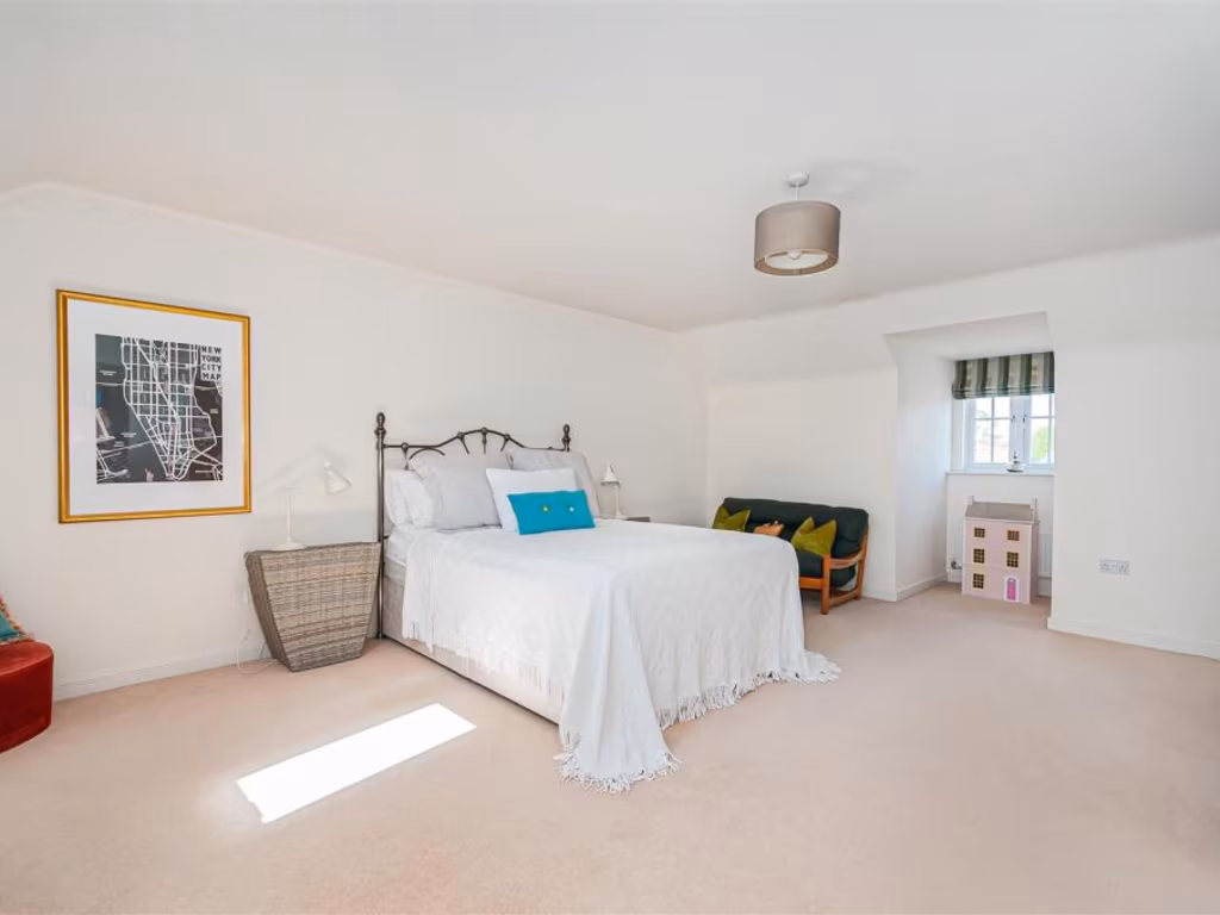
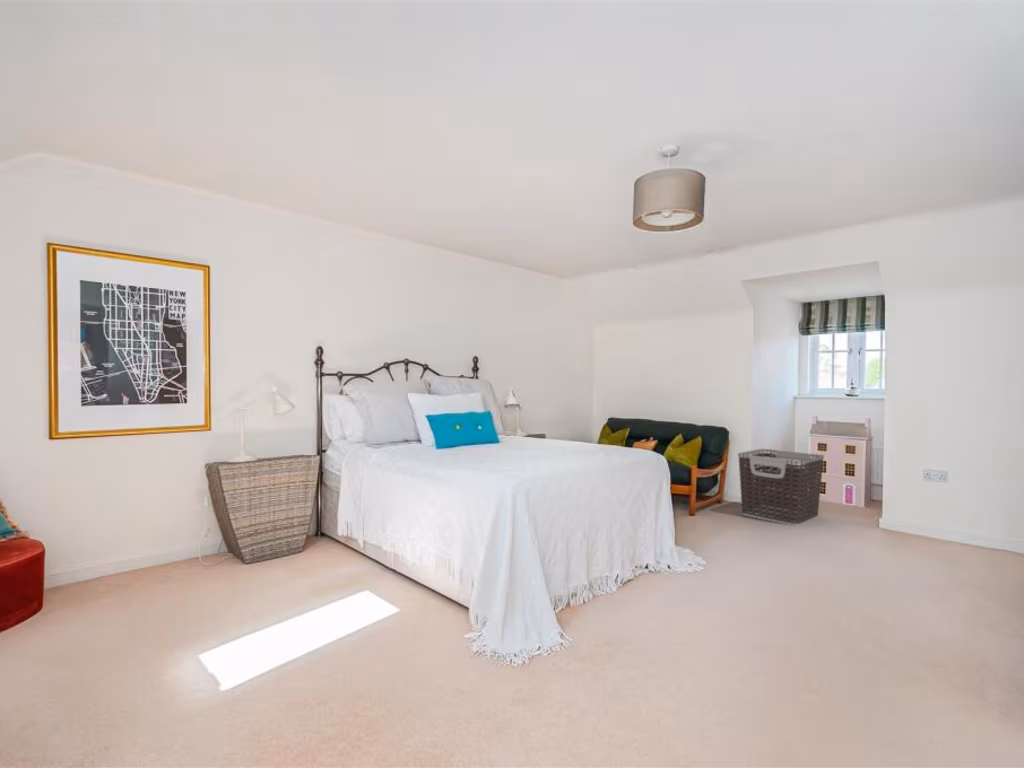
+ clothes hamper [737,448,825,527]
